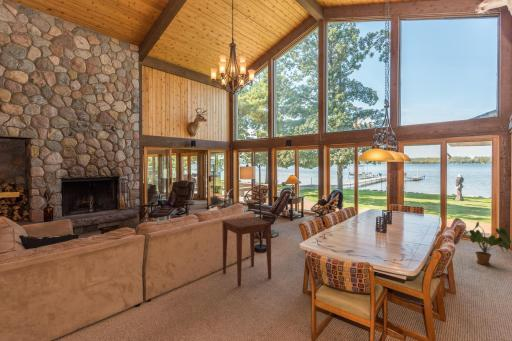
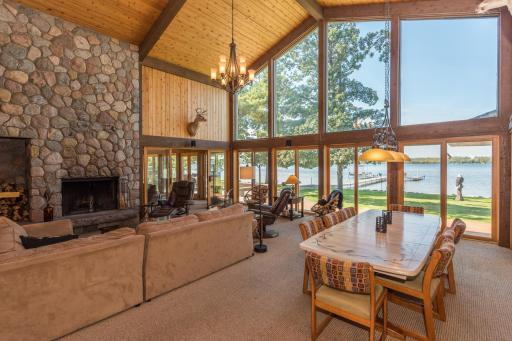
- house plant [462,220,512,266]
- side table [221,216,272,288]
